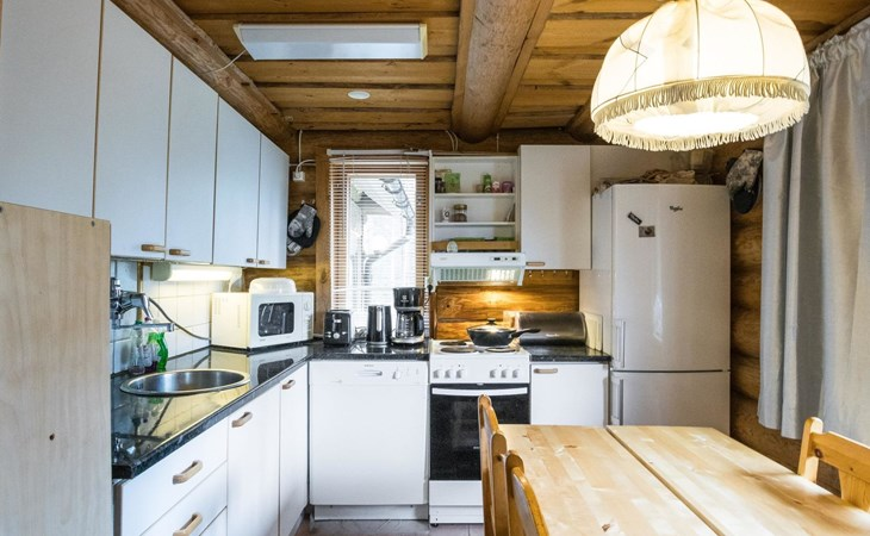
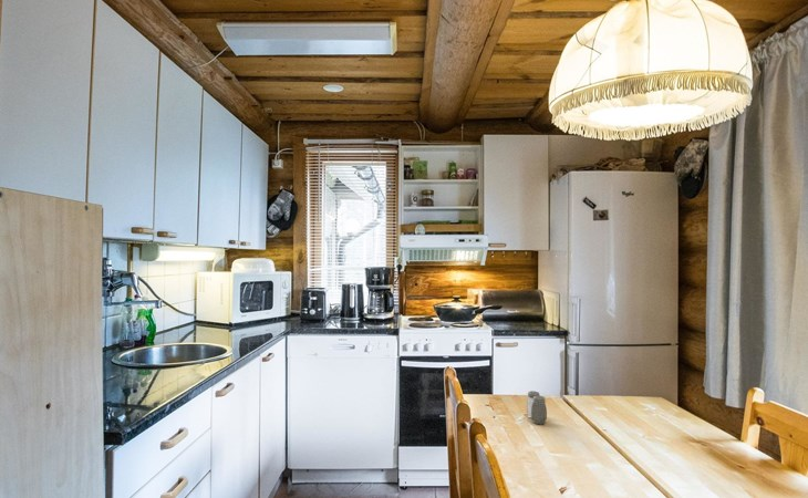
+ salt and pepper shaker [525,390,548,425]
